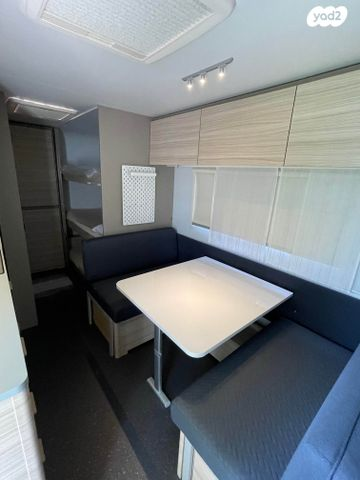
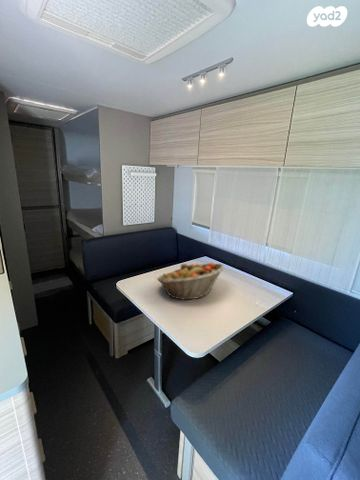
+ fruit basket [156,261,225,301]
